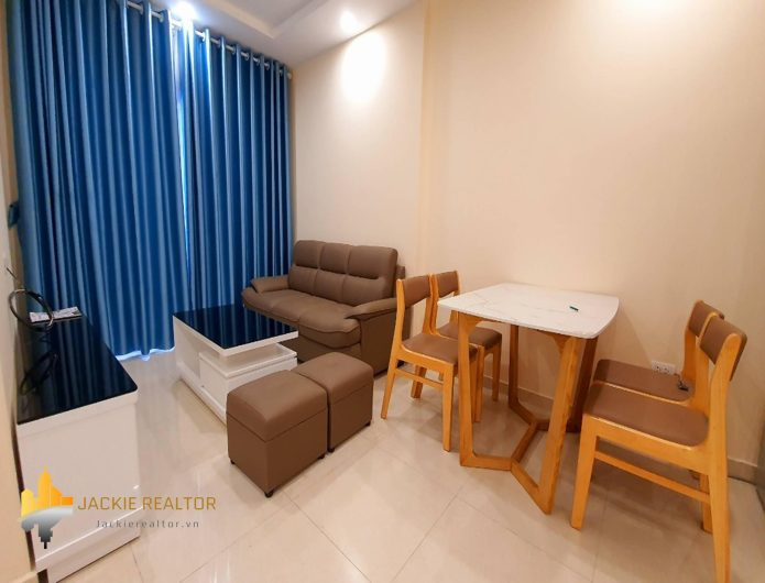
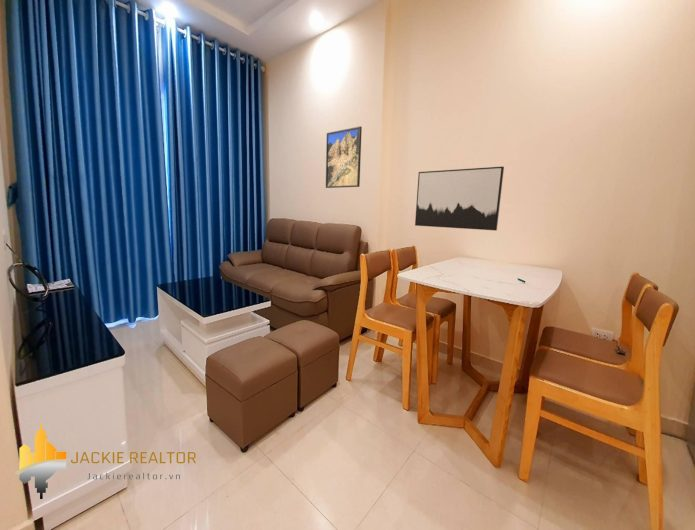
+ wall art [414,166,505,231]
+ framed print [325,125,363,189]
